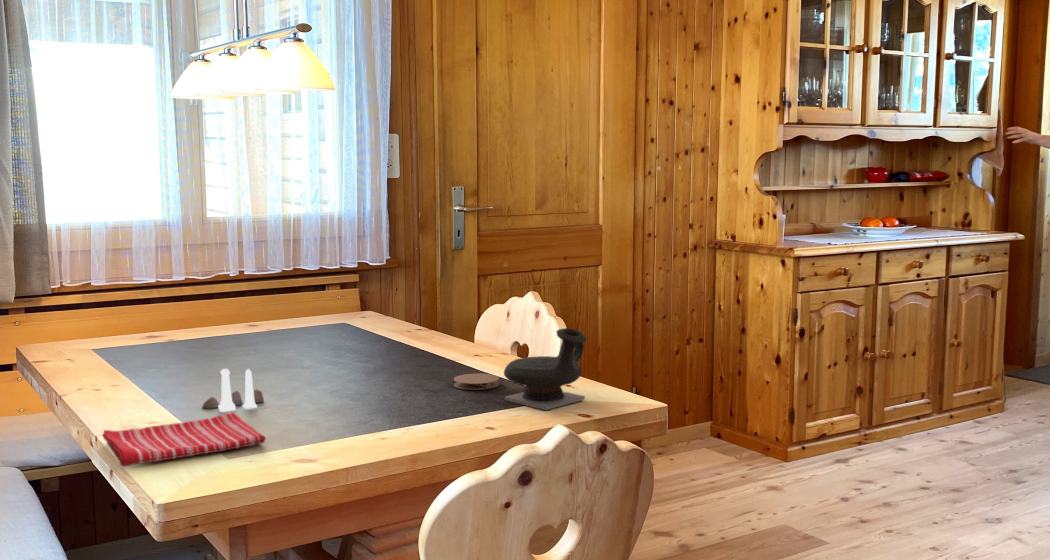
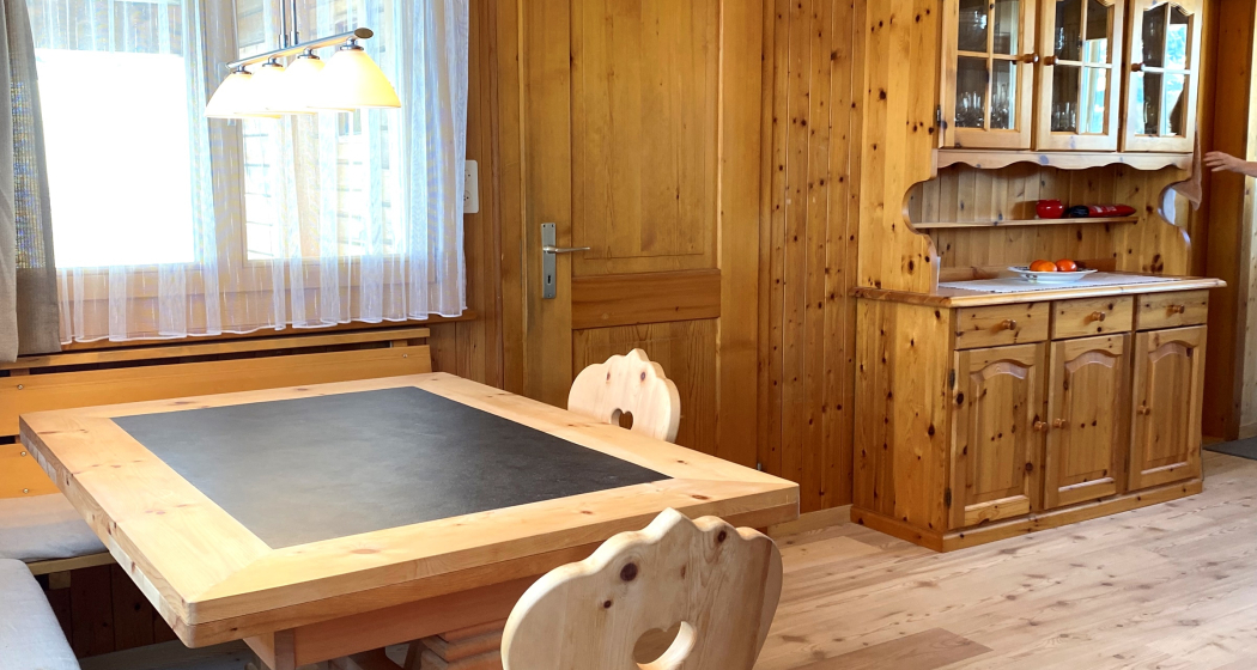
- salt and pepper shaker set [201,368,265,413]
- dish towel [101,411,266,468]
- teapot [503,327,588,411]
- coaster [453,373,500,391]
